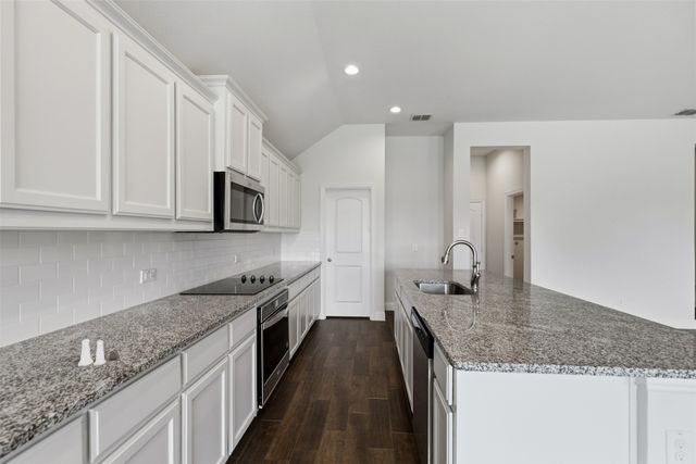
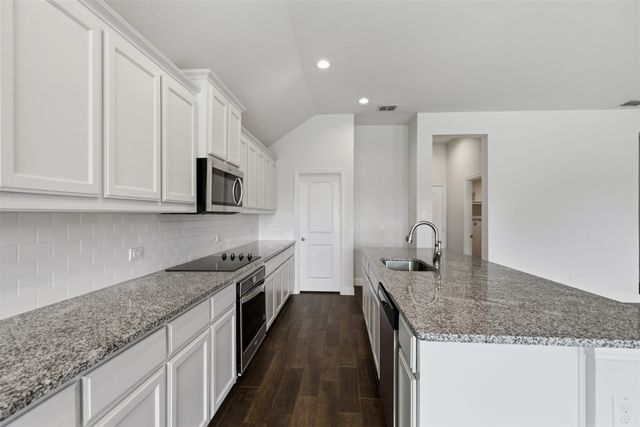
- salt and pepper shaker set [77,338,121,367]
